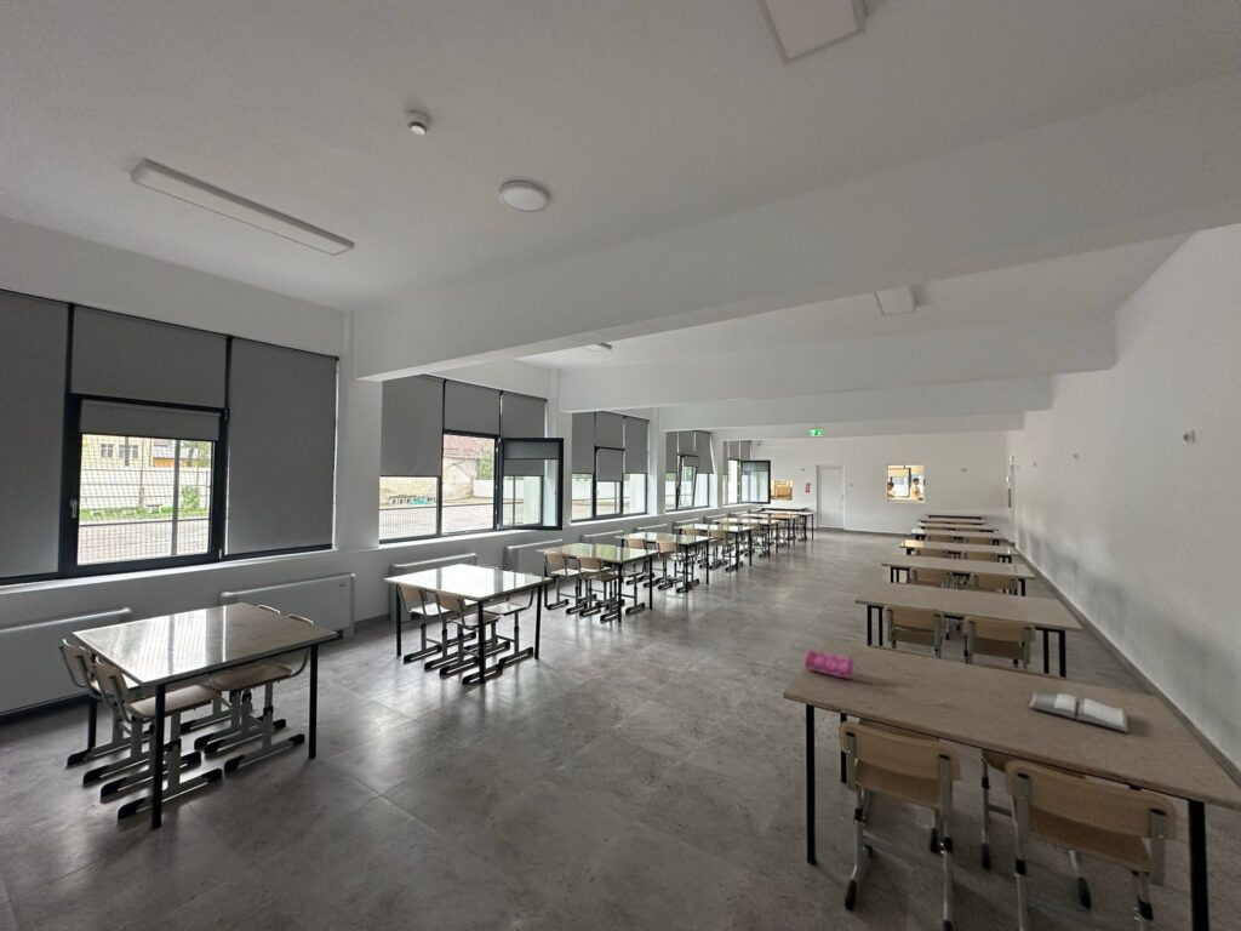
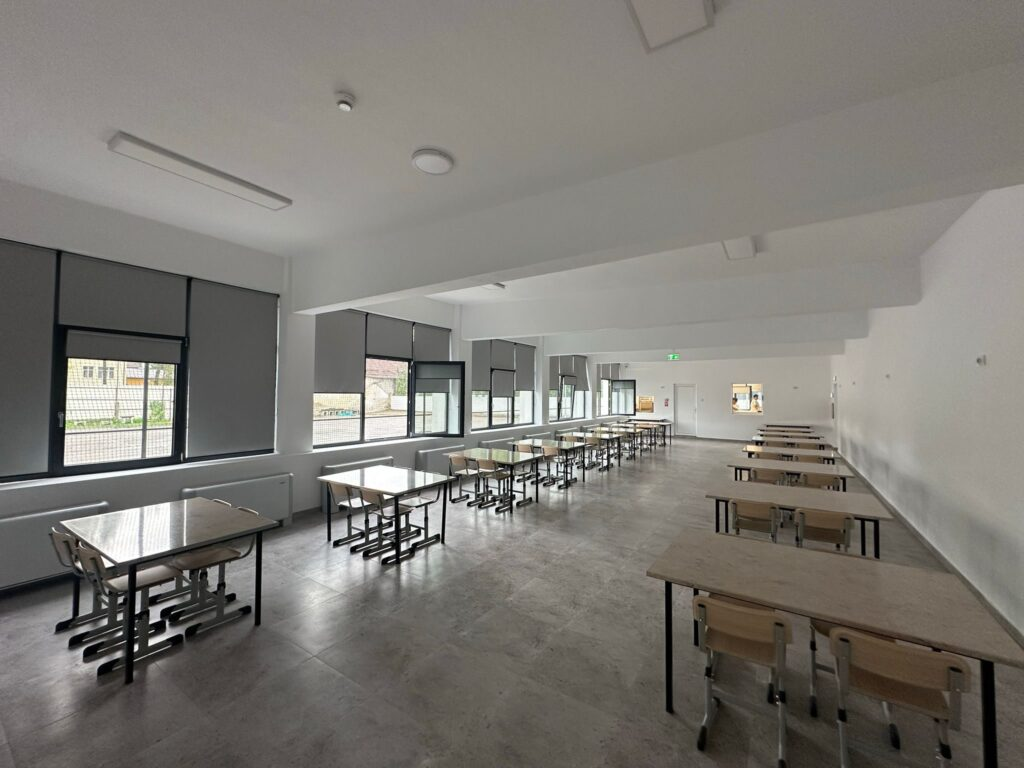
- pencil case [803,649,856,680]
- hardback book [1028,691,1128,735]
